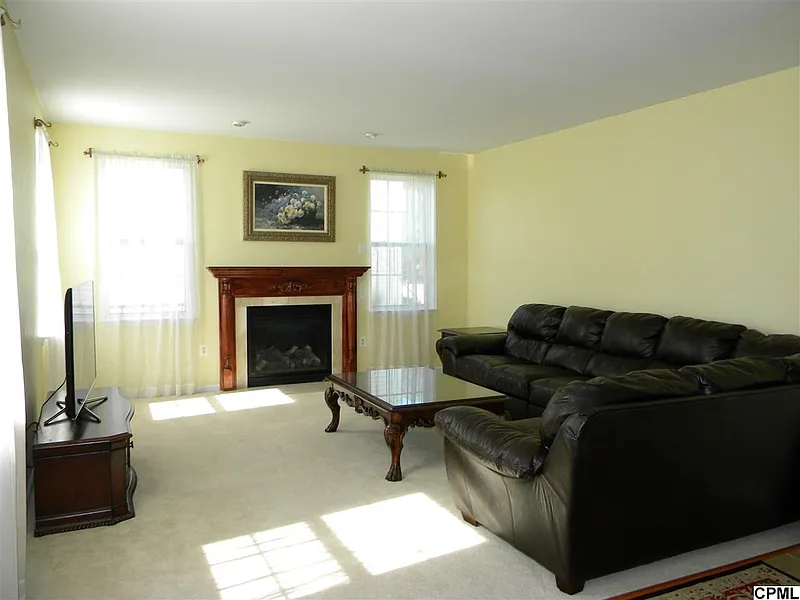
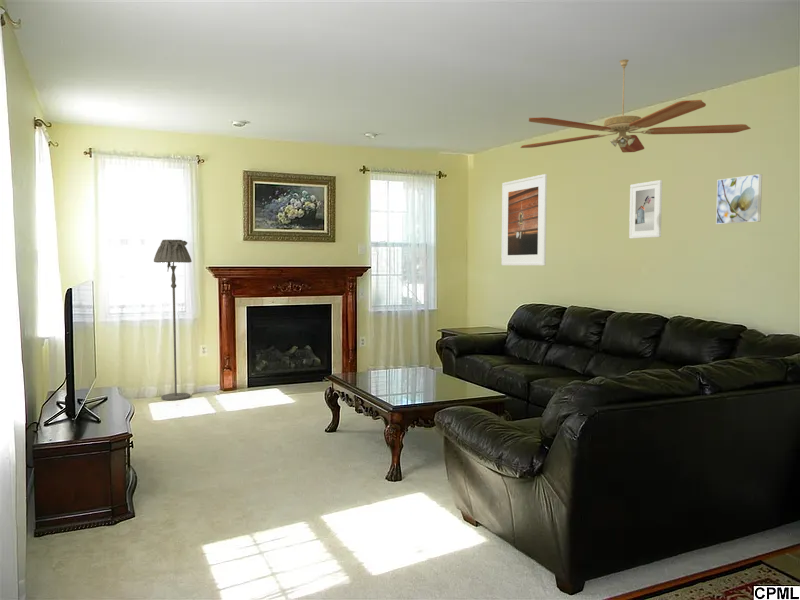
+ ceiling fan [520,58,752,153]
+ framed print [500,173,548,266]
+ floor lamp [153,239,193,401]
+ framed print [715,173,763,225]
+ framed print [628,179,663,239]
